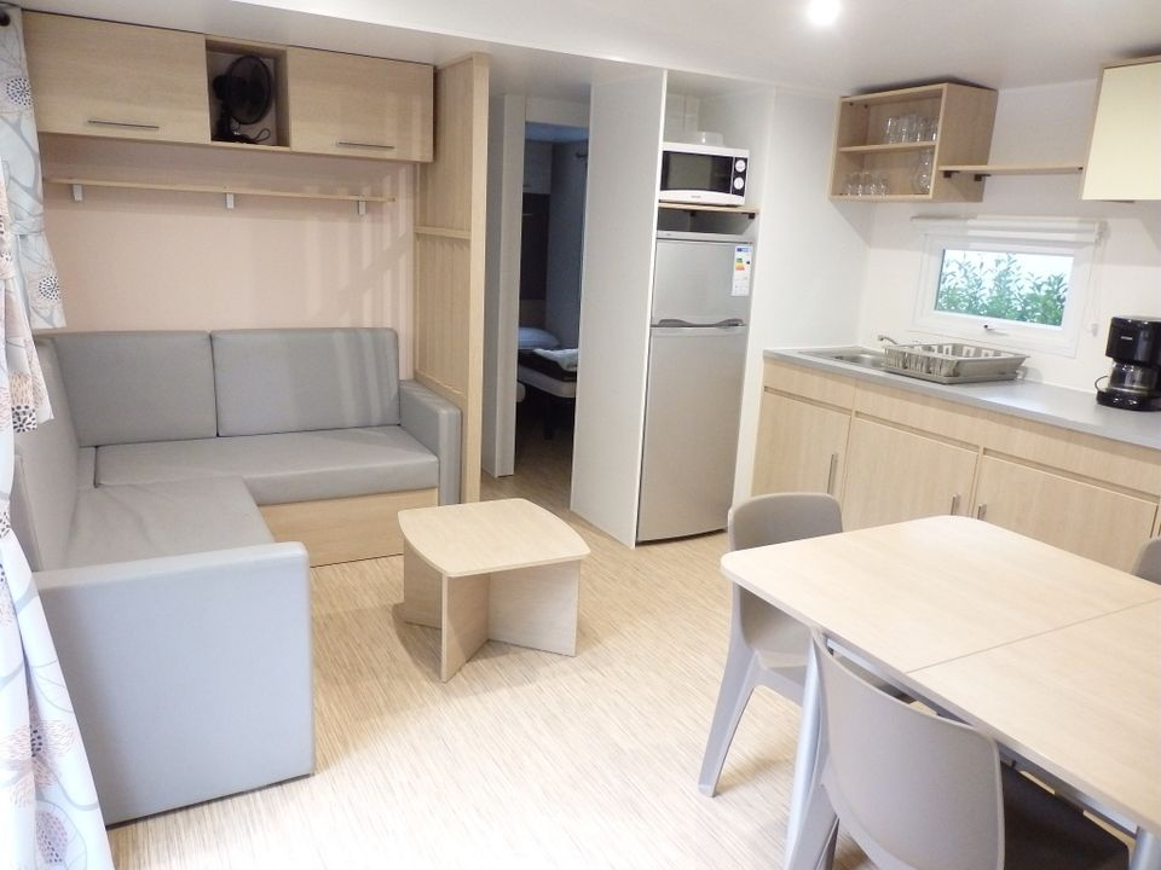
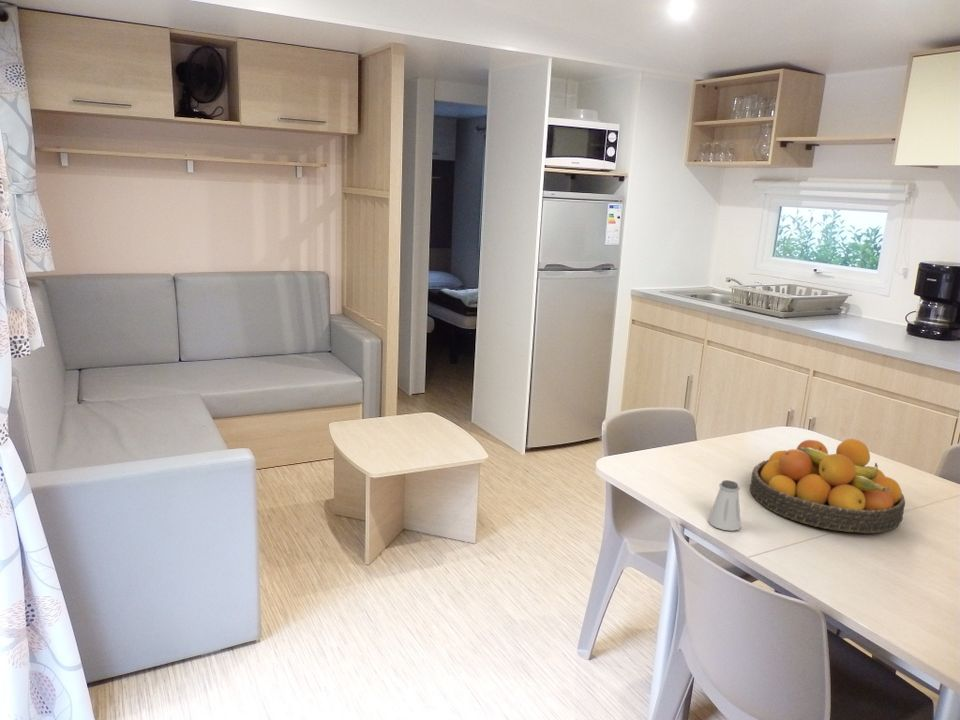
+ saltshaker [707,479,742,532]
+ fruit bowl [749,438,906,534]
